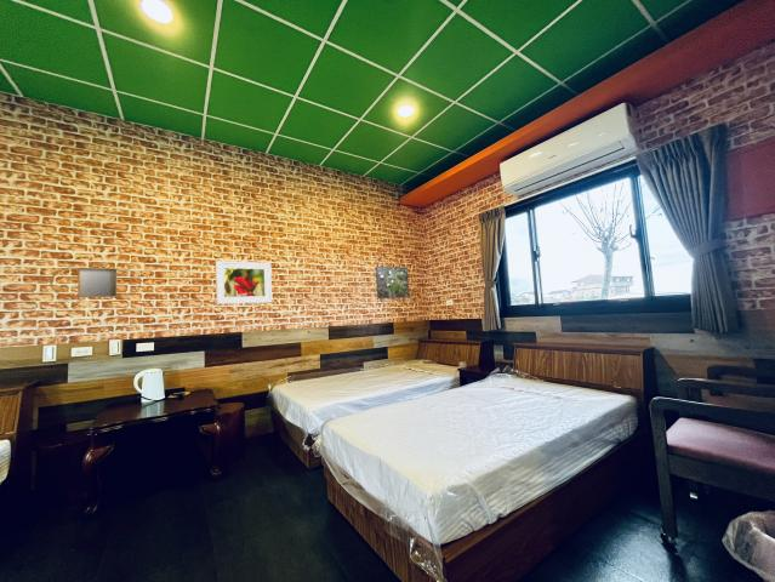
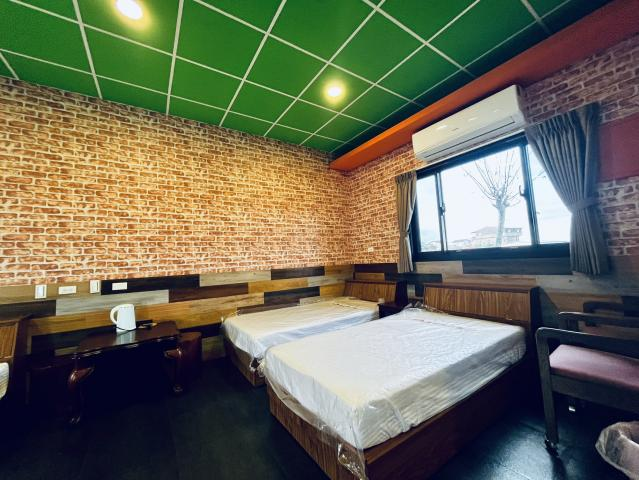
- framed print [375,266,411,299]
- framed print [215,259,273,306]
- home mirror [49,267,142,298]
